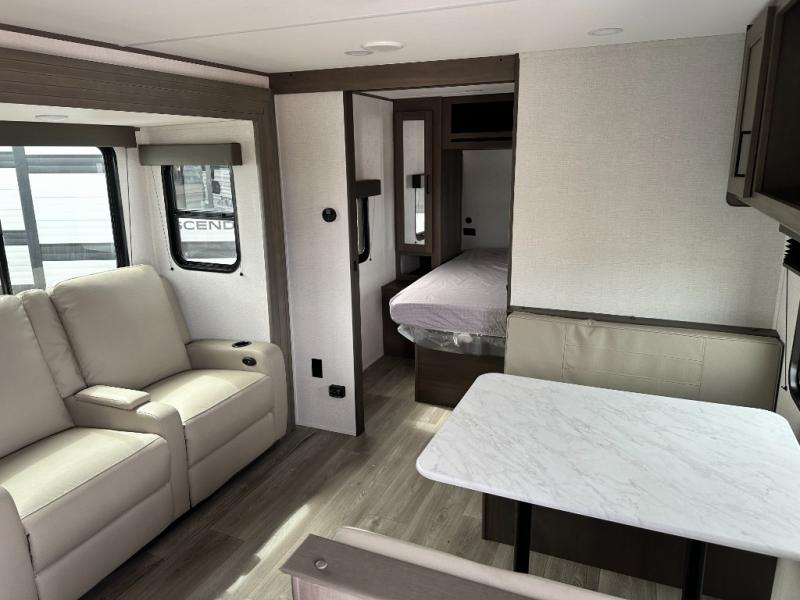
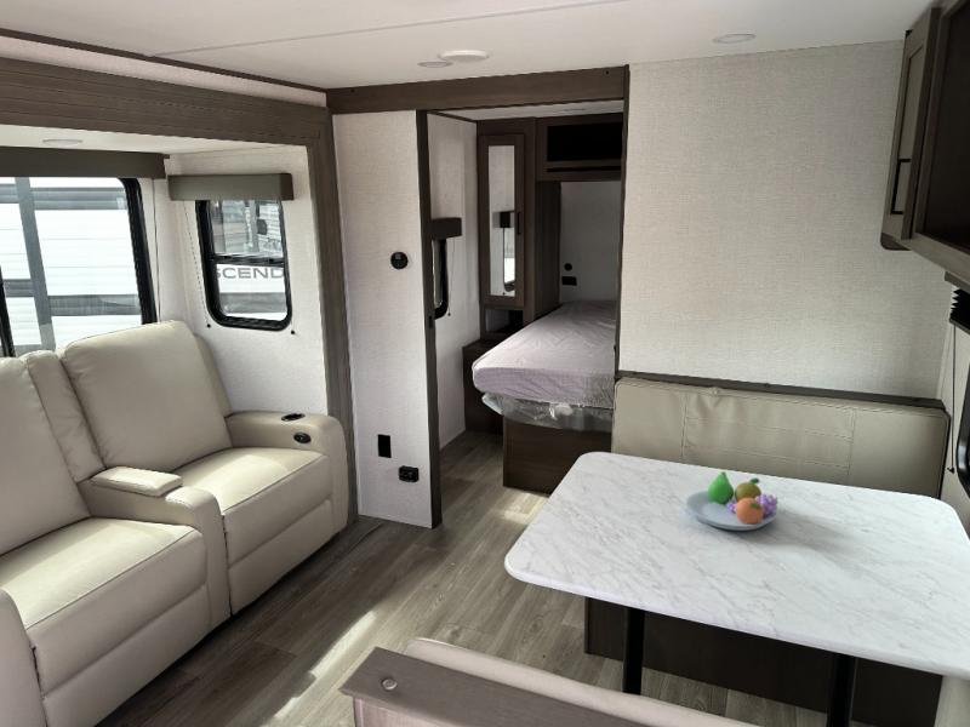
+ fruit bowl [685,470,780,532]
